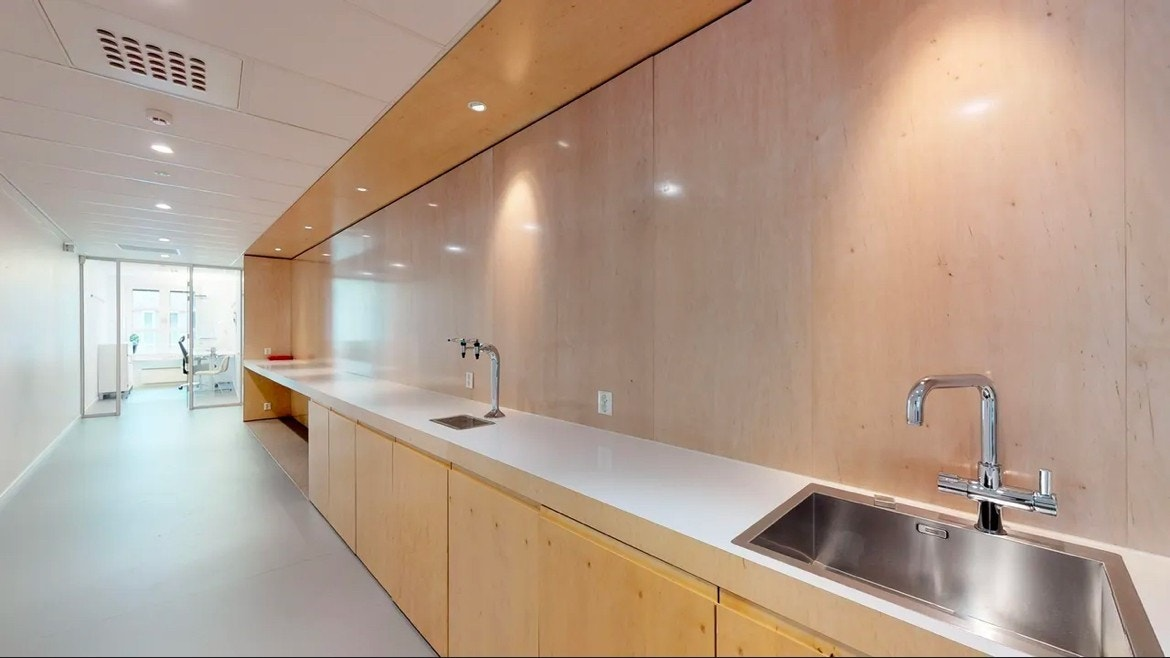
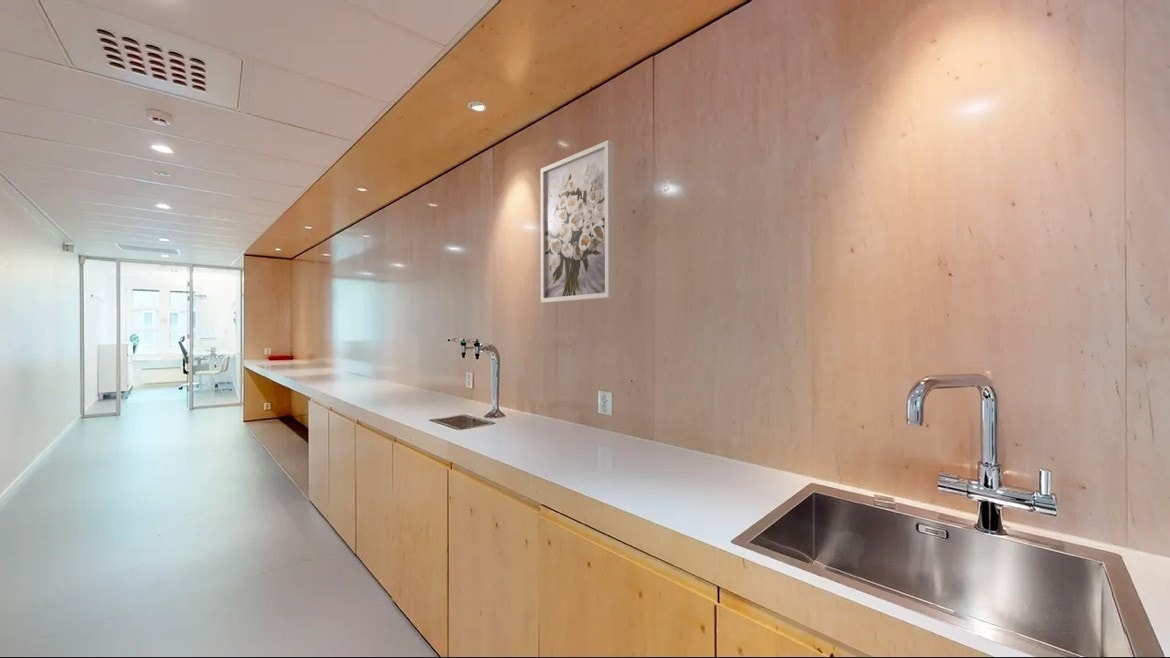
+ wall art [540,139,616,304]
